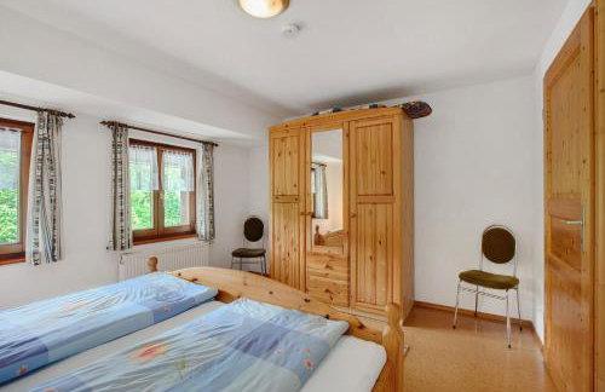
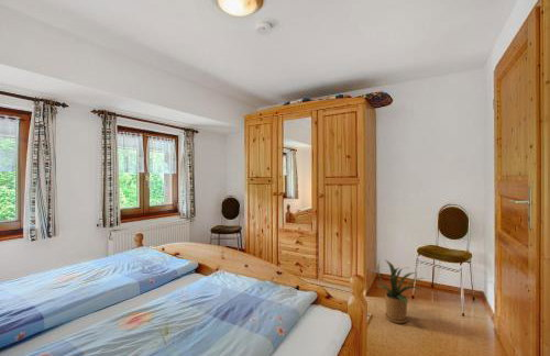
+ house plant [376,259,425,324]
